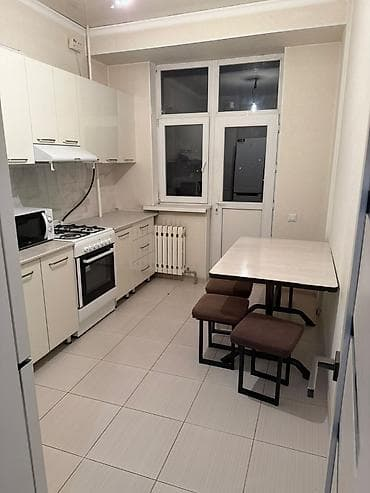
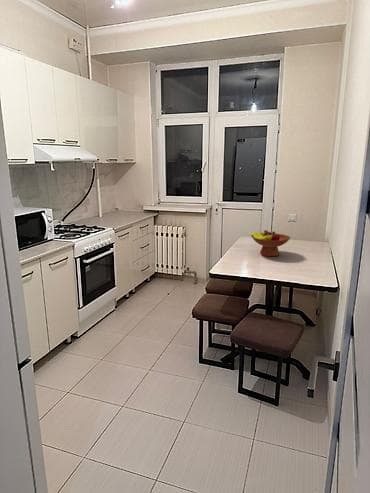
+ fruit bowl [250,229,291,257]
